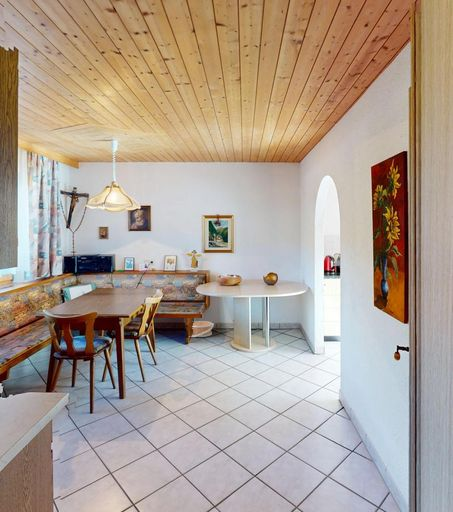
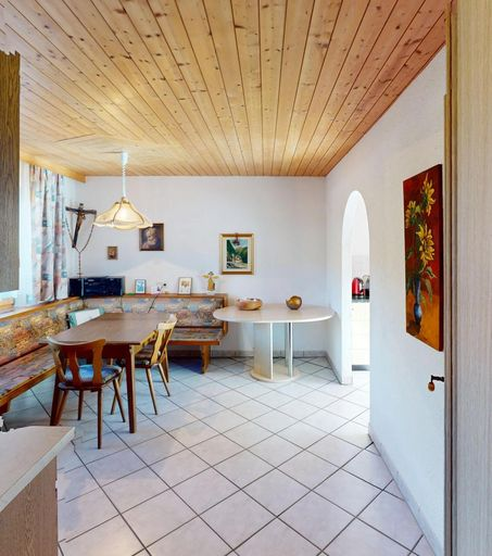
- basket [190,320,215,338]
